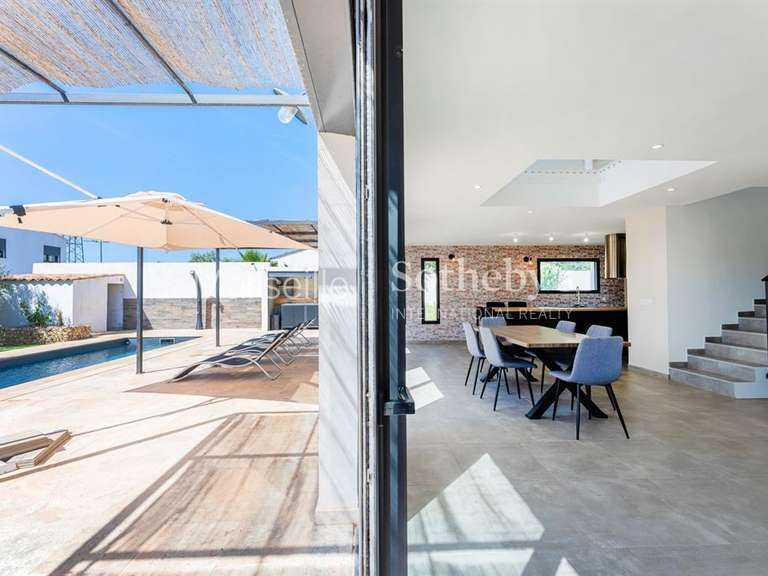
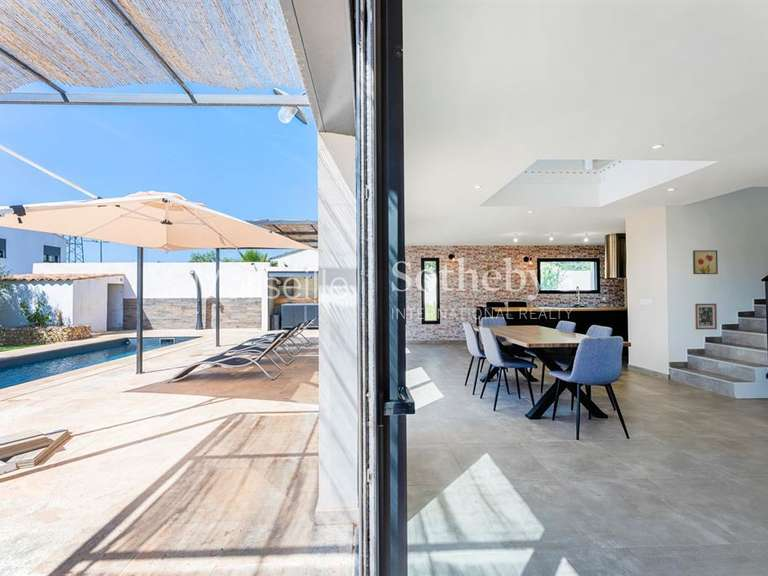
+ wall art [692,249,719,275]
+ wall art [694,303,718,330]
